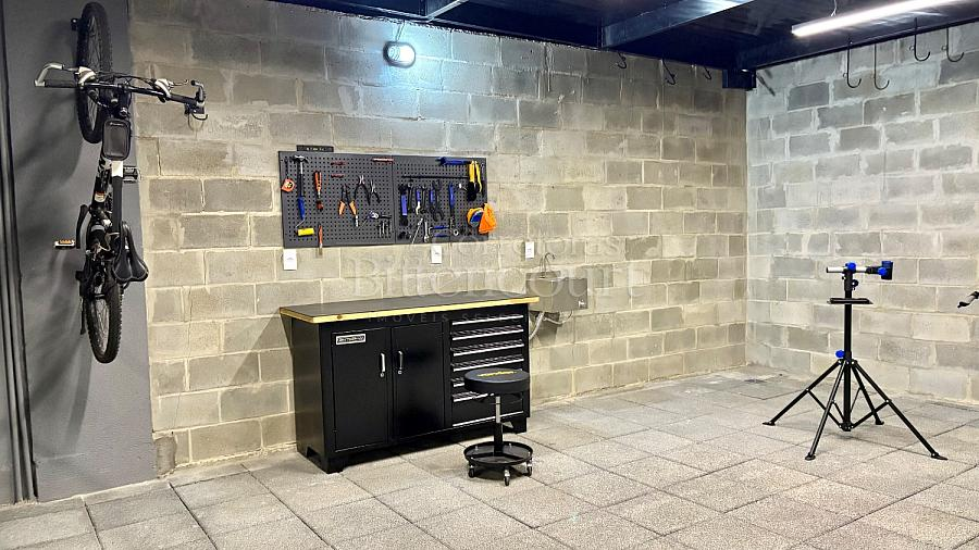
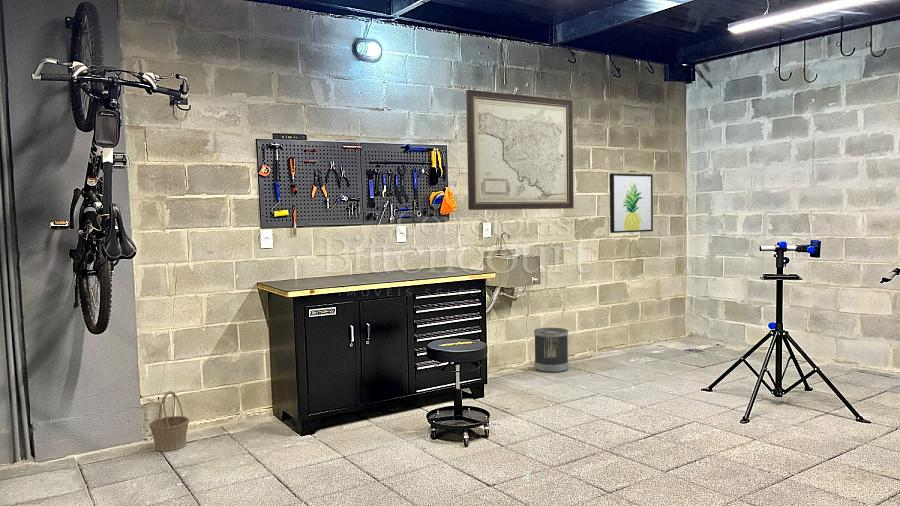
+ wastebasket [533,327,569,373]
+ wall art [465,89,575,211]
+ basket [148,390,190,452]
+ wall art [609,172,654,234]
